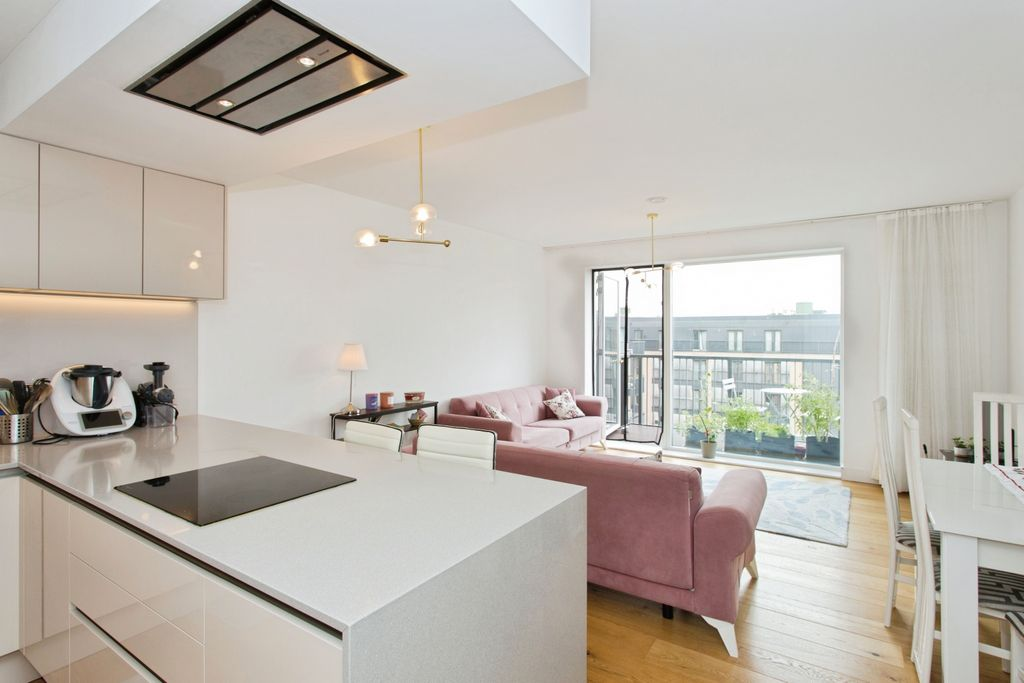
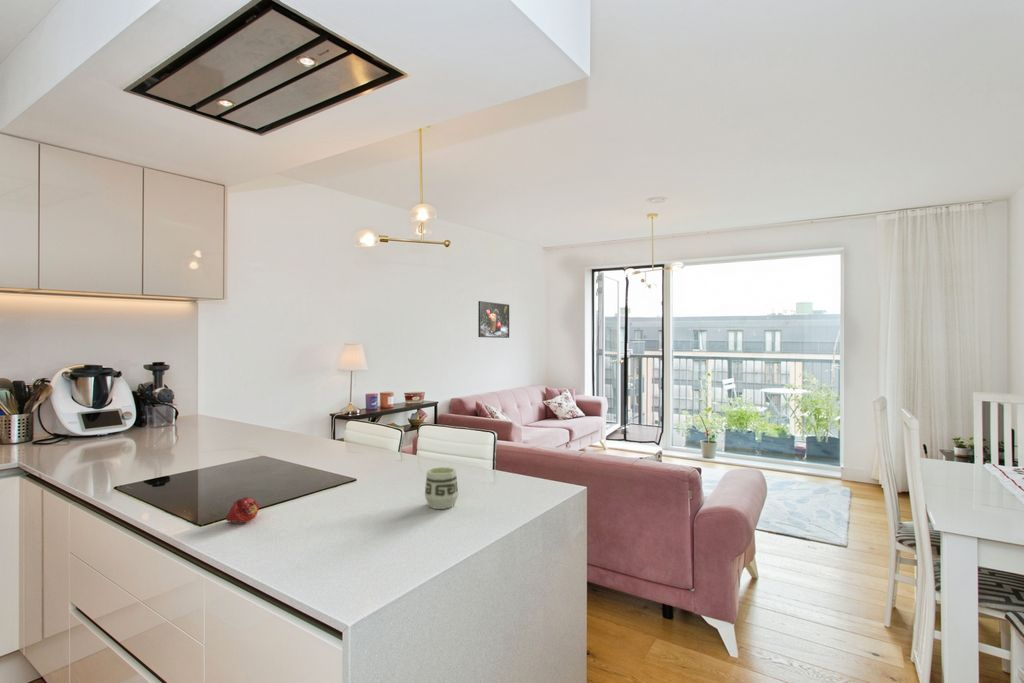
+ fruit [225,496,260,524]
+ cup [424,466,459,510]
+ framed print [477,300,510,339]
